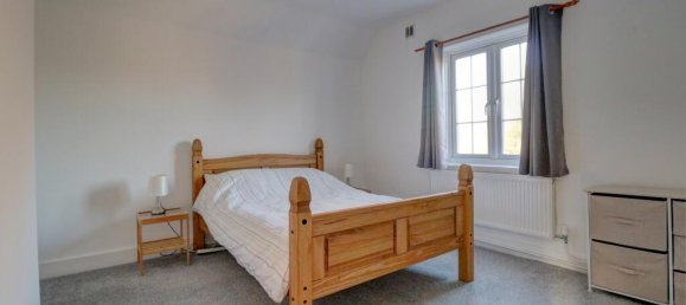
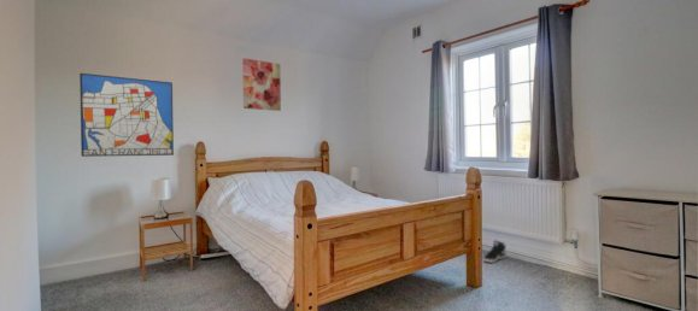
+ sneaker [482,239,508,264]
+ wall art [241,57,282,112]
+ wall art [78,72,175,158]
